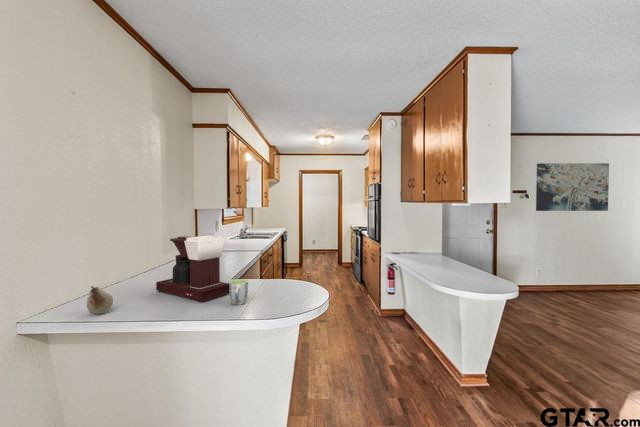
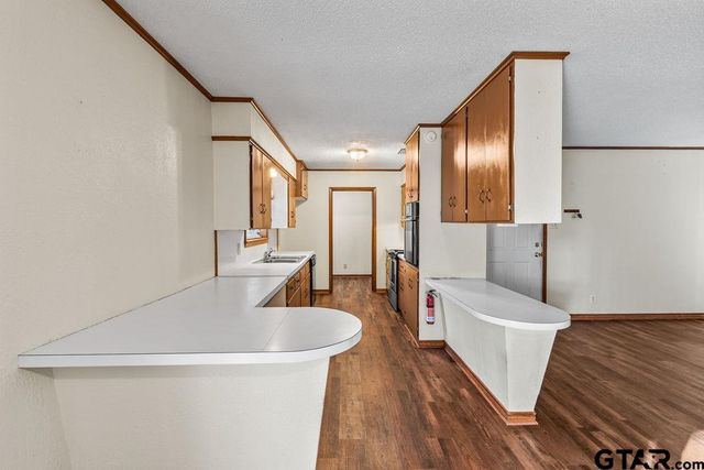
- coffee maker [155,234,230,303]
- fruit [86,285,114,315]
- mug [228,278,249,306]
- wall art [535,162,610,212]
